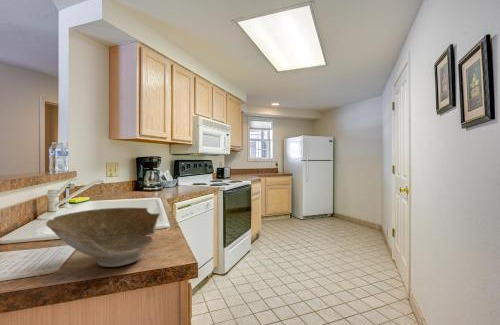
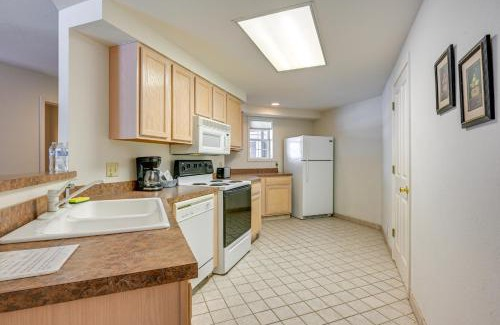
- bowl [45,207,161,268]
